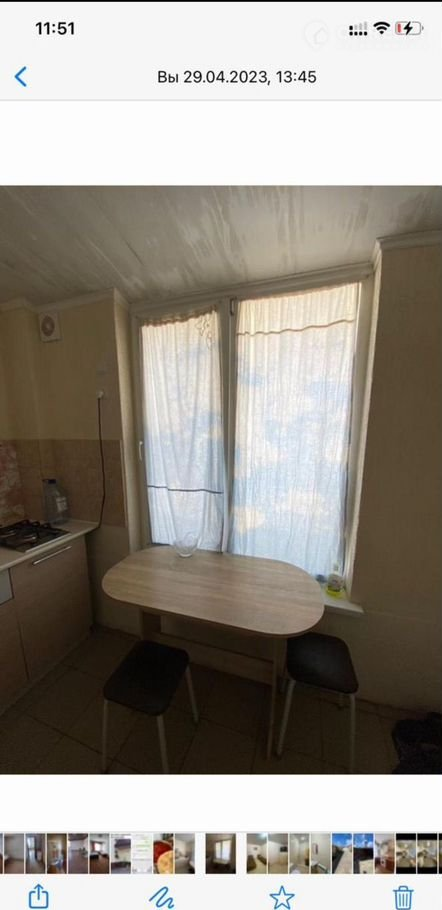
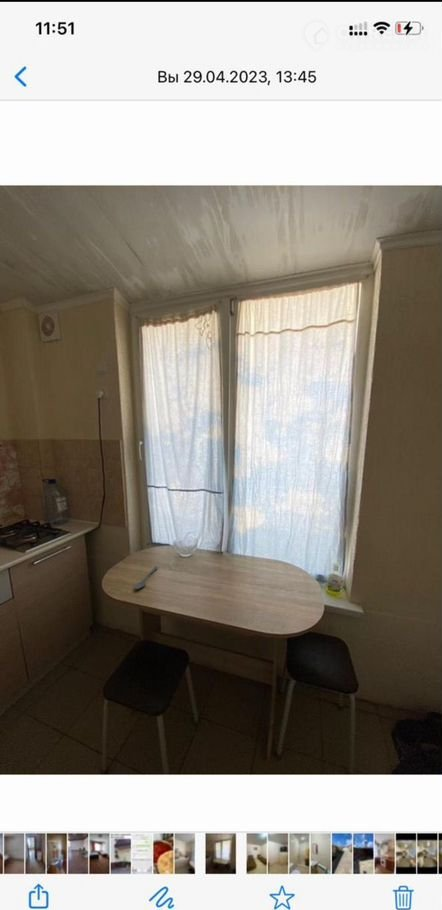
+ spoon [134,565,159,590]
